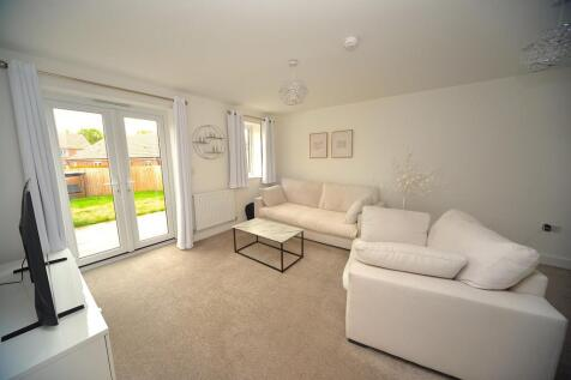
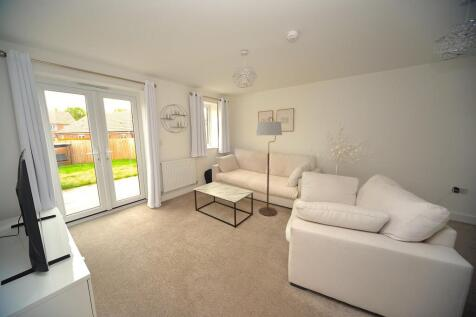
+ floor lamp [255,116,283,217]
